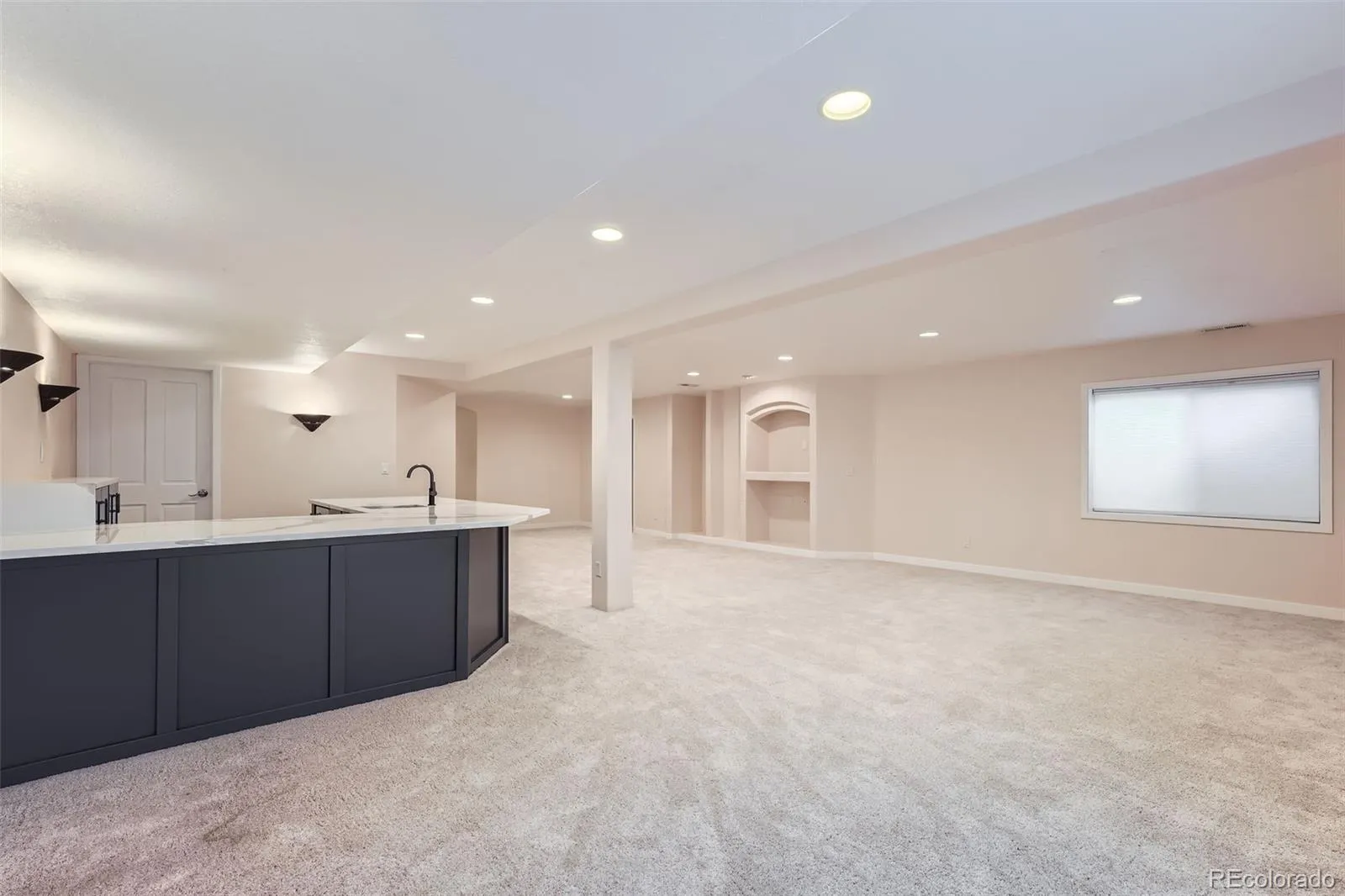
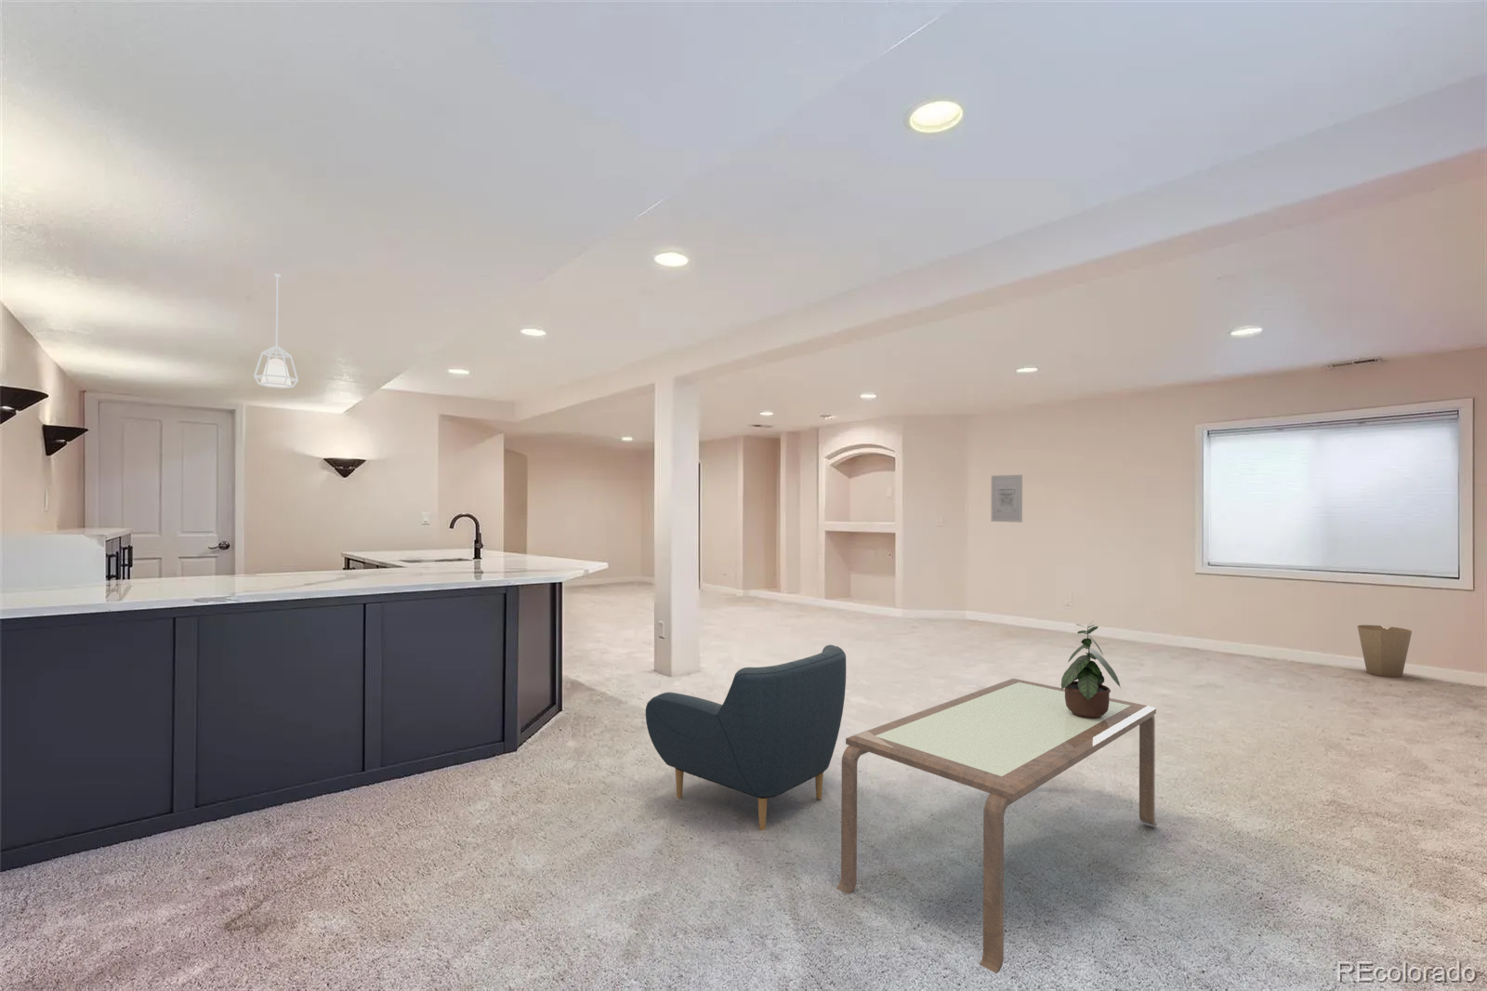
+ pendant lamp [253,272,300,389]
+ coffee table [836,678,1158,974]
+ trash can [1357,624,1413,679]
+ armchair [645,644,847,831]
+ potted plant [1060,620,1122,719]
+ wall art [991,474,1024,523]
